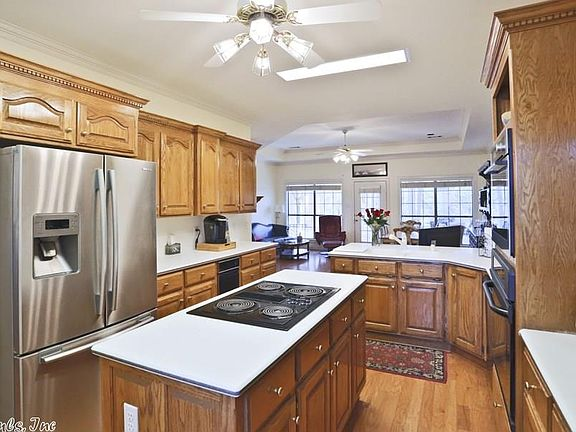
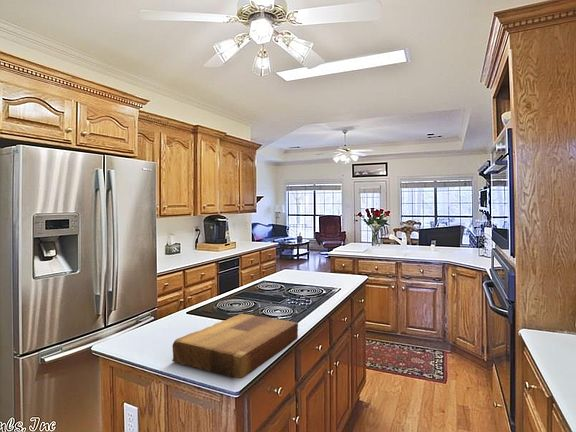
+ cutting board [171,313,299,379]
